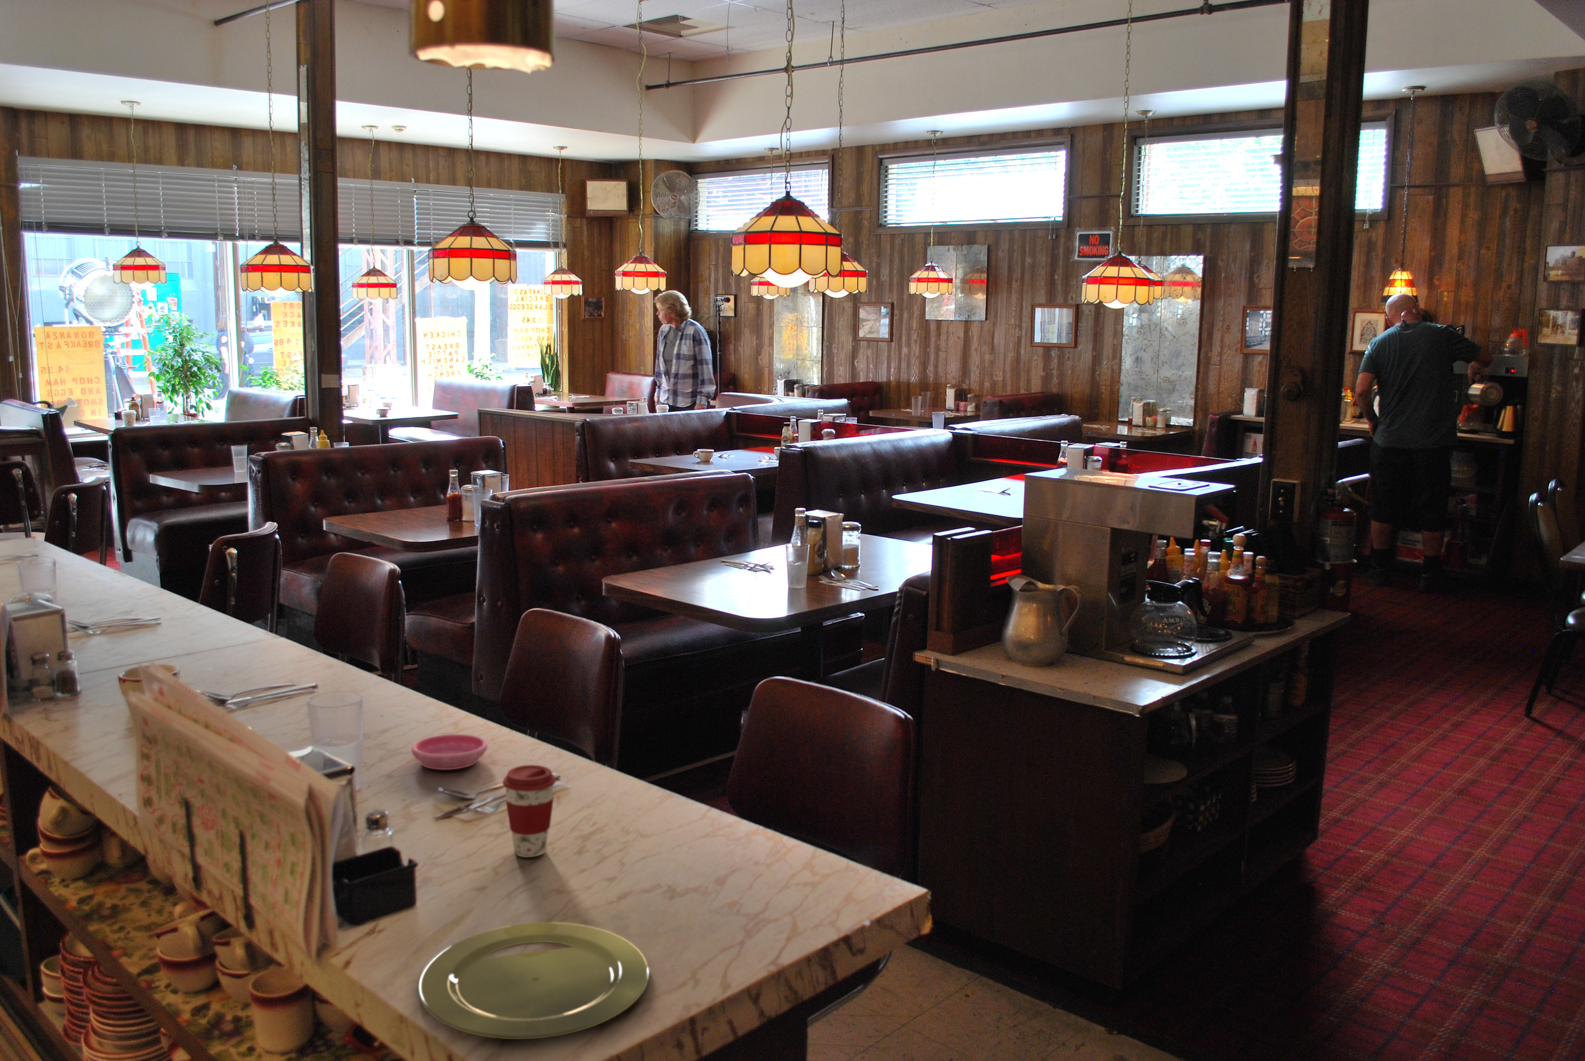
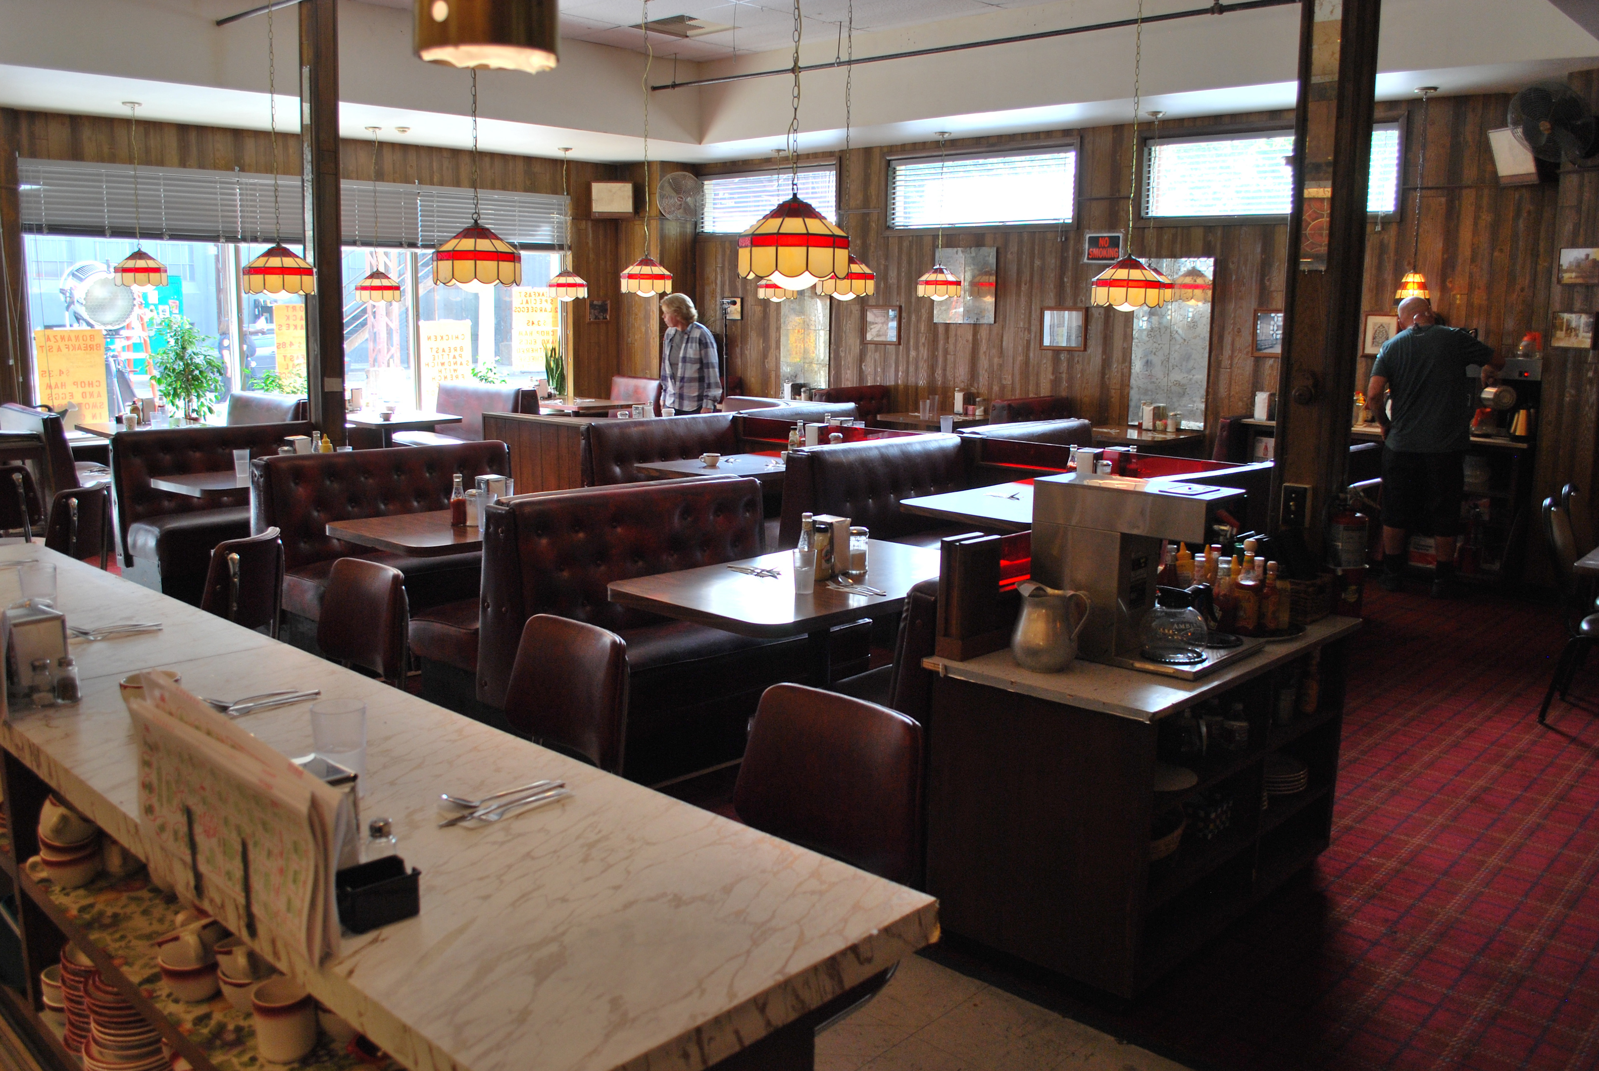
- coffee cup [502,764,557,857]
- plate [418,922,649,1040]
- saucer [411,734,488,770]
